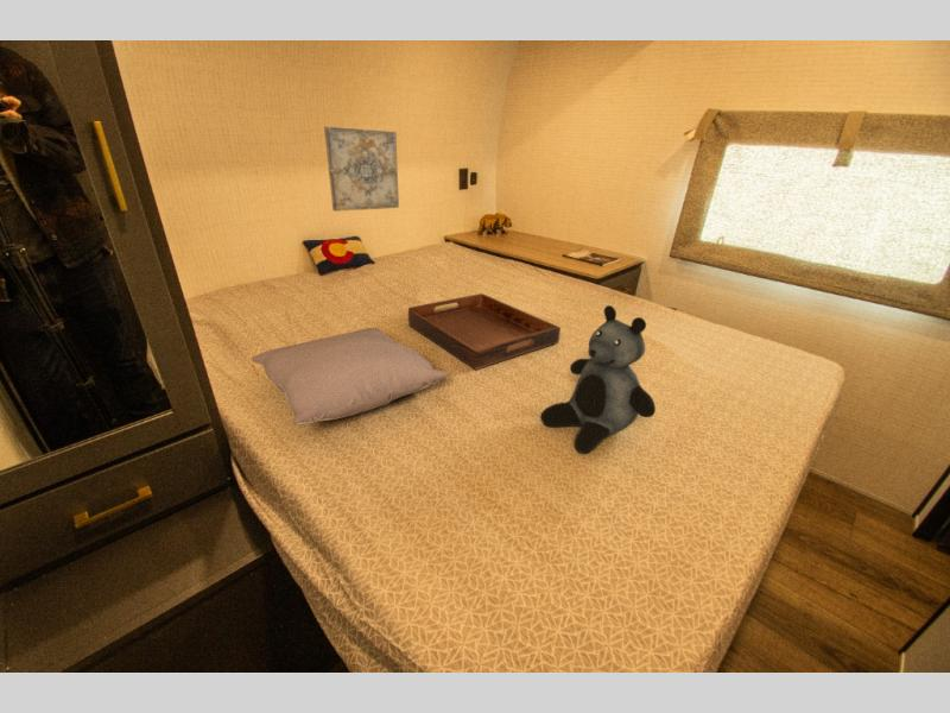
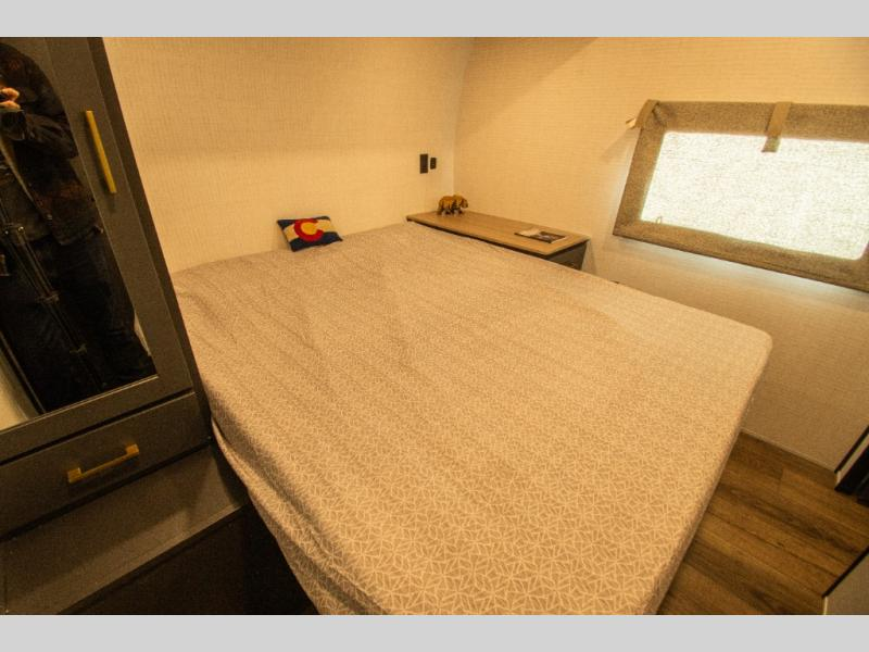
- teddy bear [540,304,657,455]
- pillow [251,327,449,427]
- wall art [323,126,400,213]
- serving tray [407,292,562,371]
